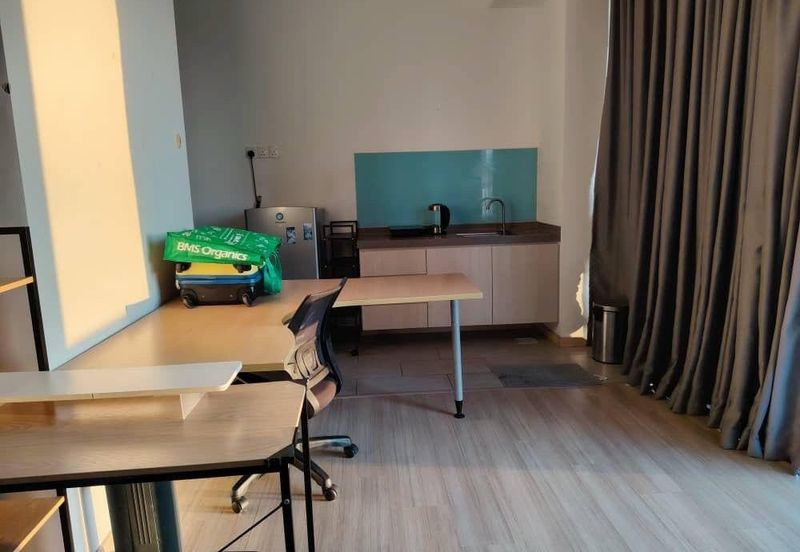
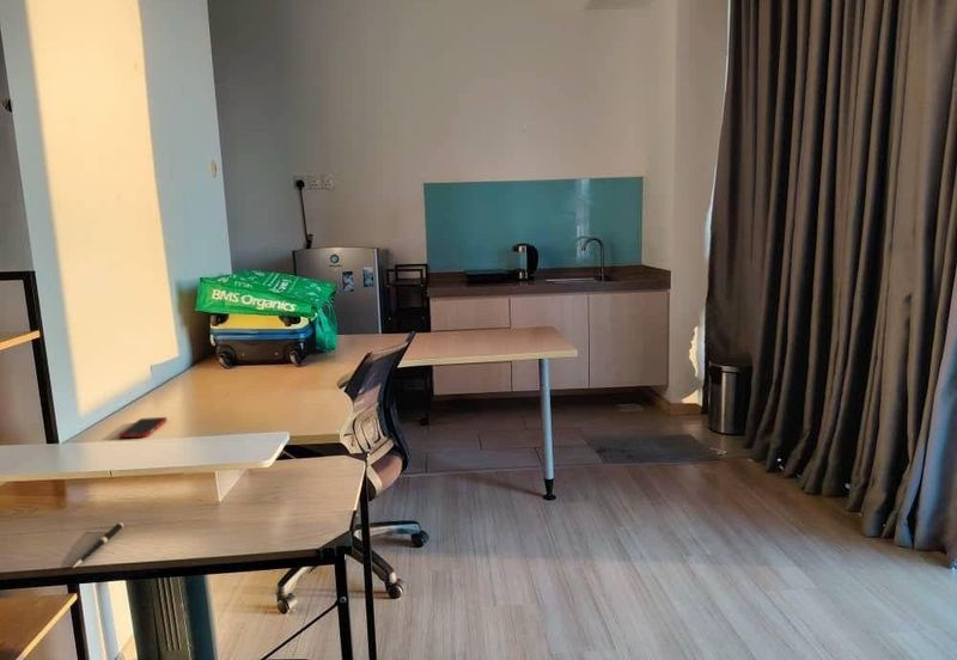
+ cell phone [117,416,169,439]
+ pen [72,521,124,569]
